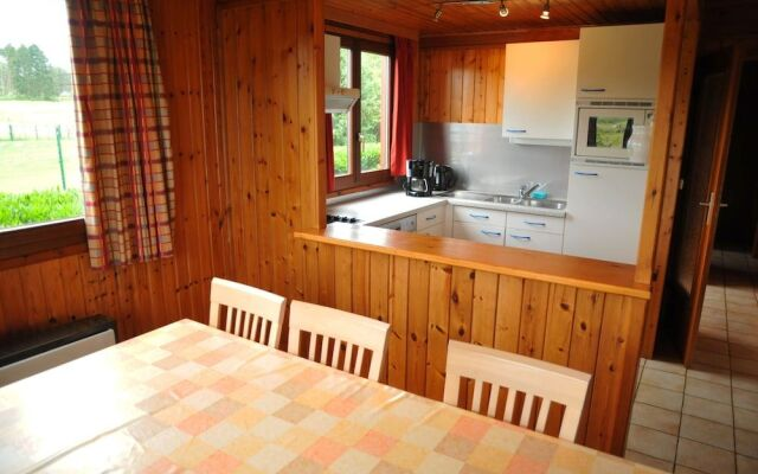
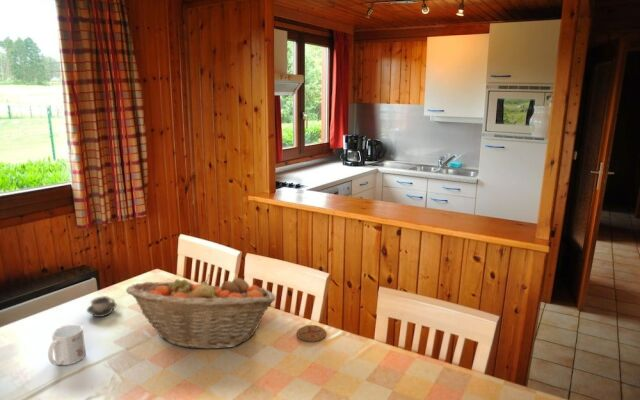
+ cup [86,295,118,318]
+ coaster [296,324,327,343]
+ mug [47,323,87,366]
+ fruit basket [125,273,277,350]
